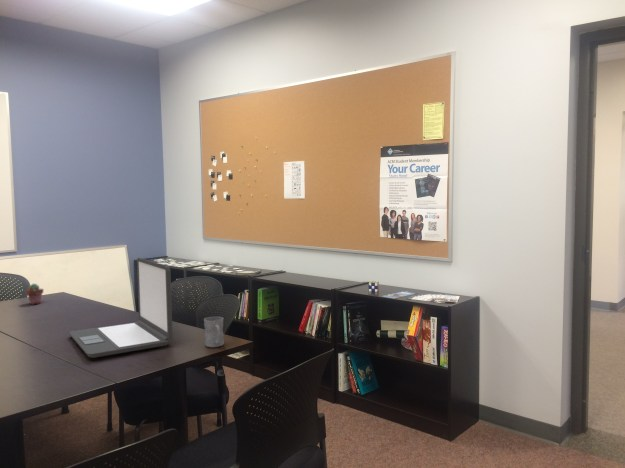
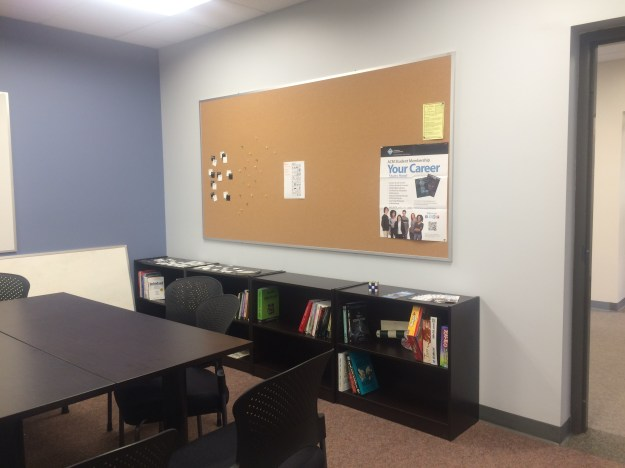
- mug [203,316,225,348]
- potted succulent [25,283,45,305]
- laptop [68,257,174,359]
